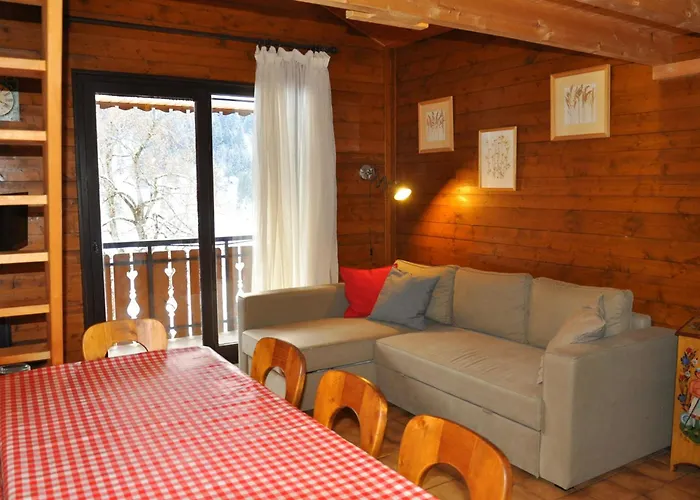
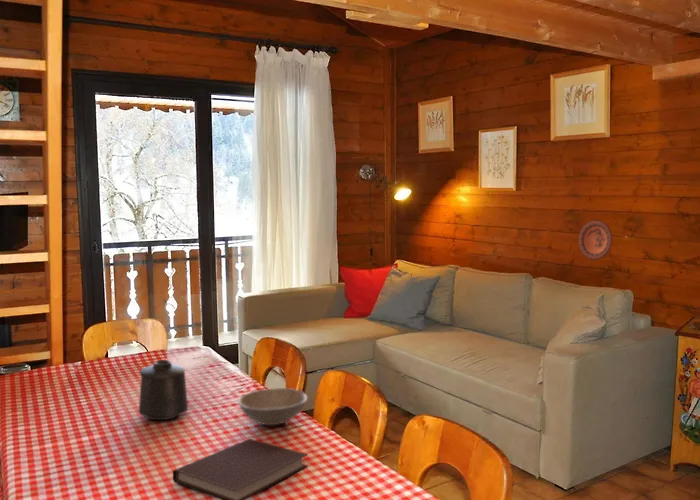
+ decorative plate [577,219,614,261]
+ notebook [172,438,309,500]
+ soup bowl [237,387,308,426]
+ mug [138,359,189,421]
